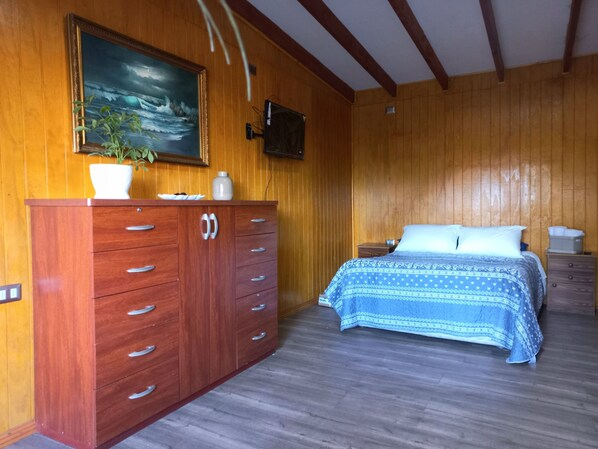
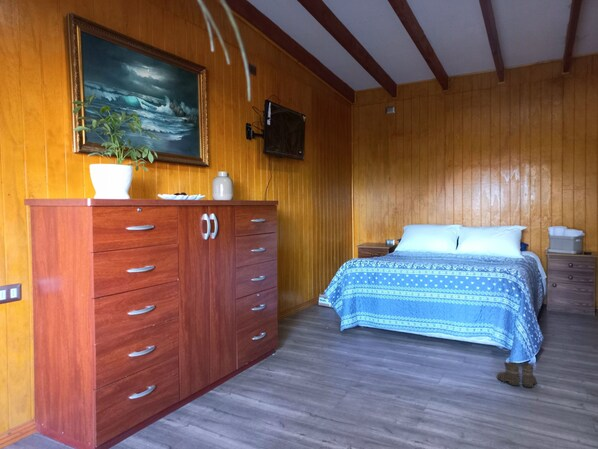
+ boots [496,360,540,388]
